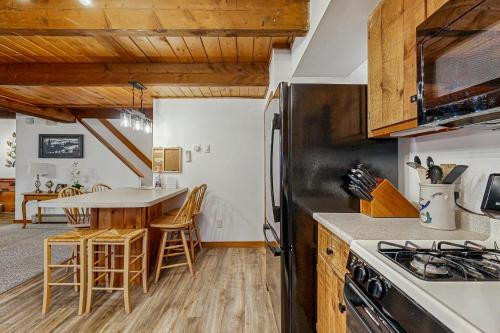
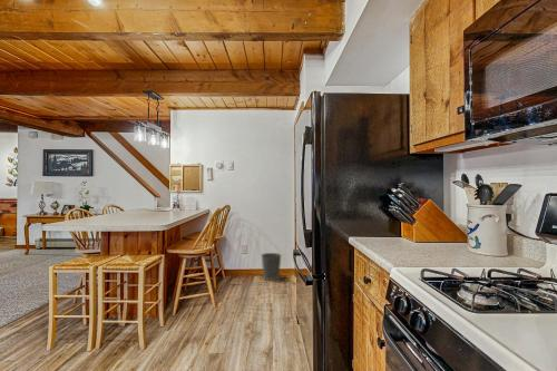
+ wastebasket [261,252,282,282]
